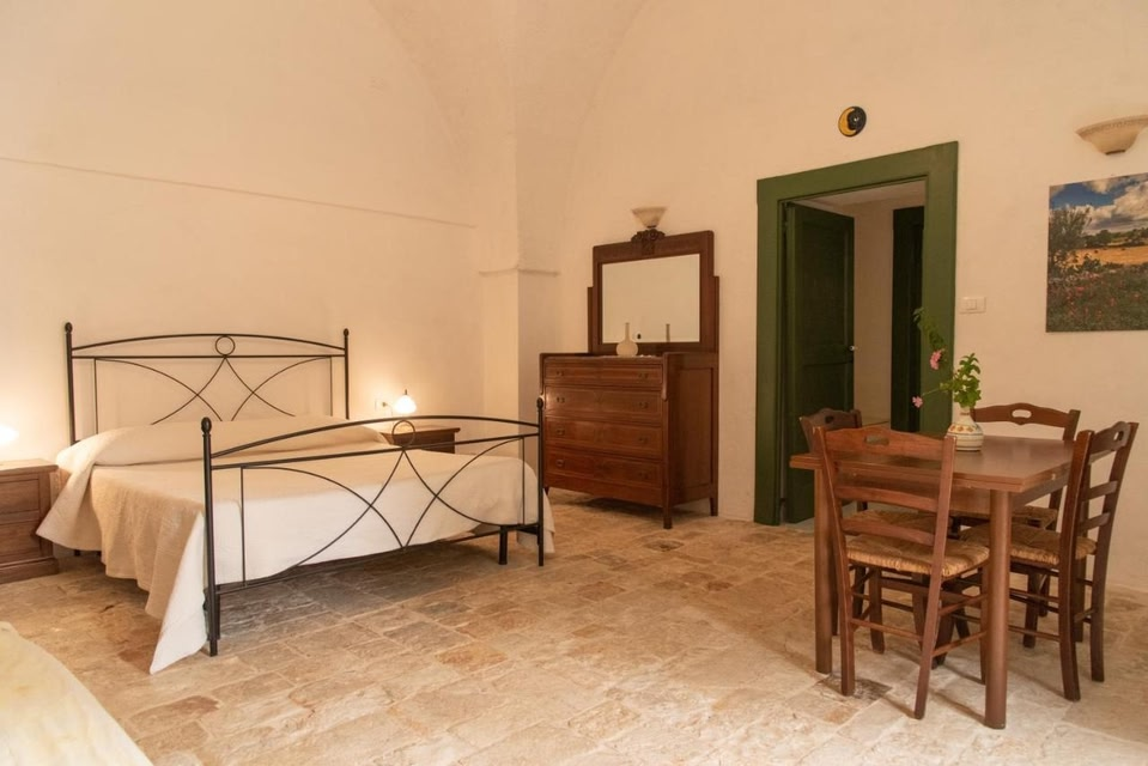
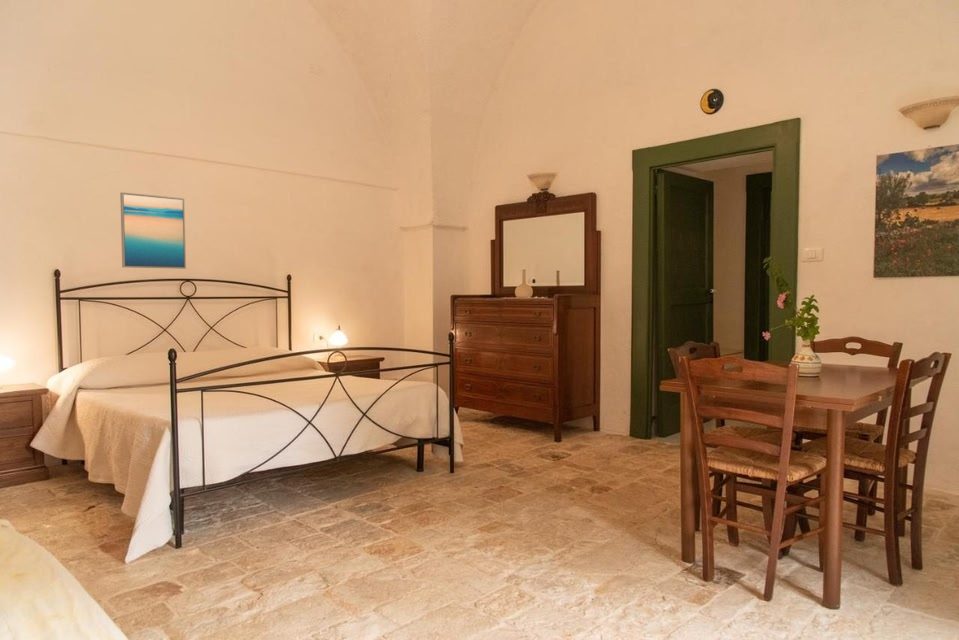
+ wall art [119,191,187,270]
